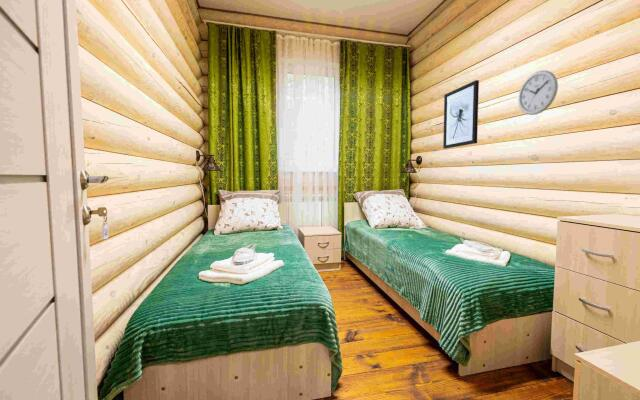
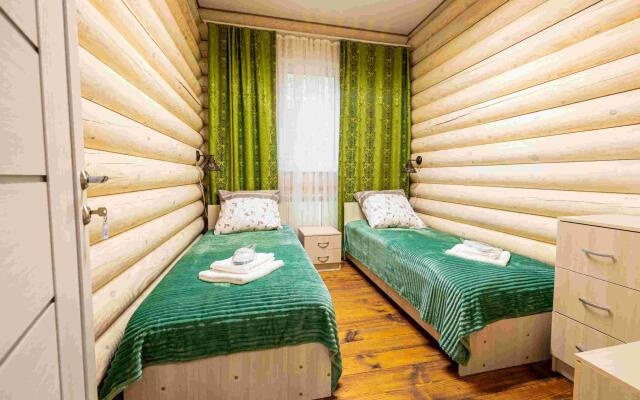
- wall clock [517,69,559,116]
- wall art [442,79,480,149]
